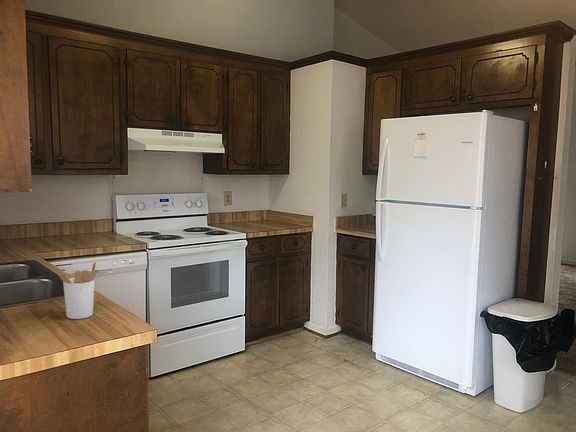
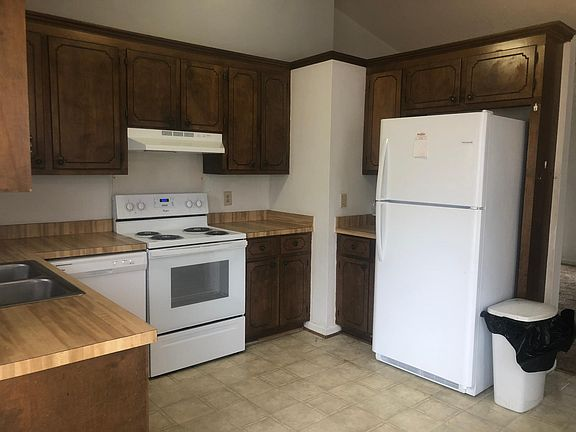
- utensil holder [57,261,99,320]
